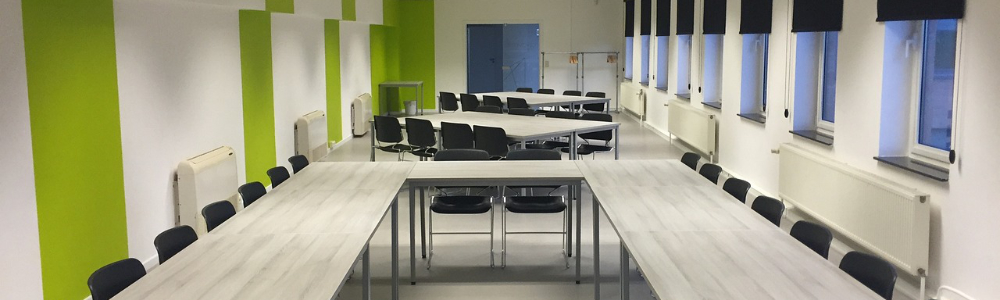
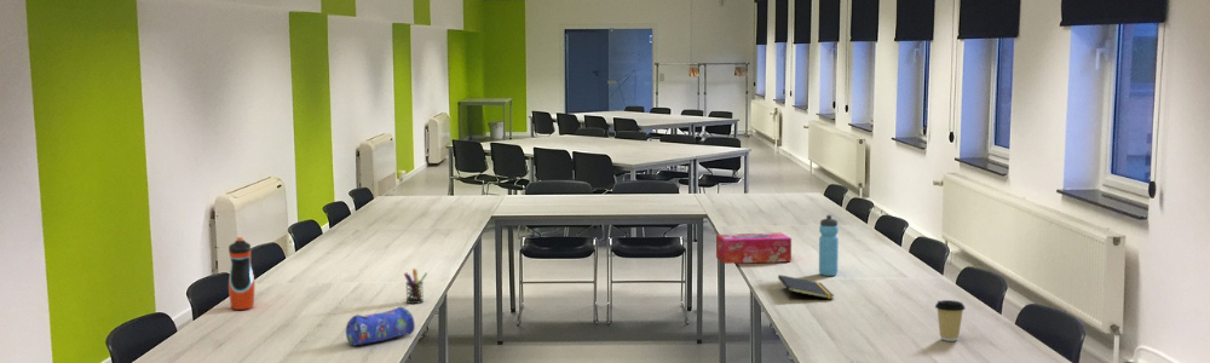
+ notepad [777,273,835,301]
+ coffee cup [934,299,967,342]
+ pencil case [345,306,416,347]
+ tissue box [715,231,793,265]
+ water bottle [818,214,840,277]
+ pen holder [403,267,428,305]
+ water bottle [227,236,255,311]
